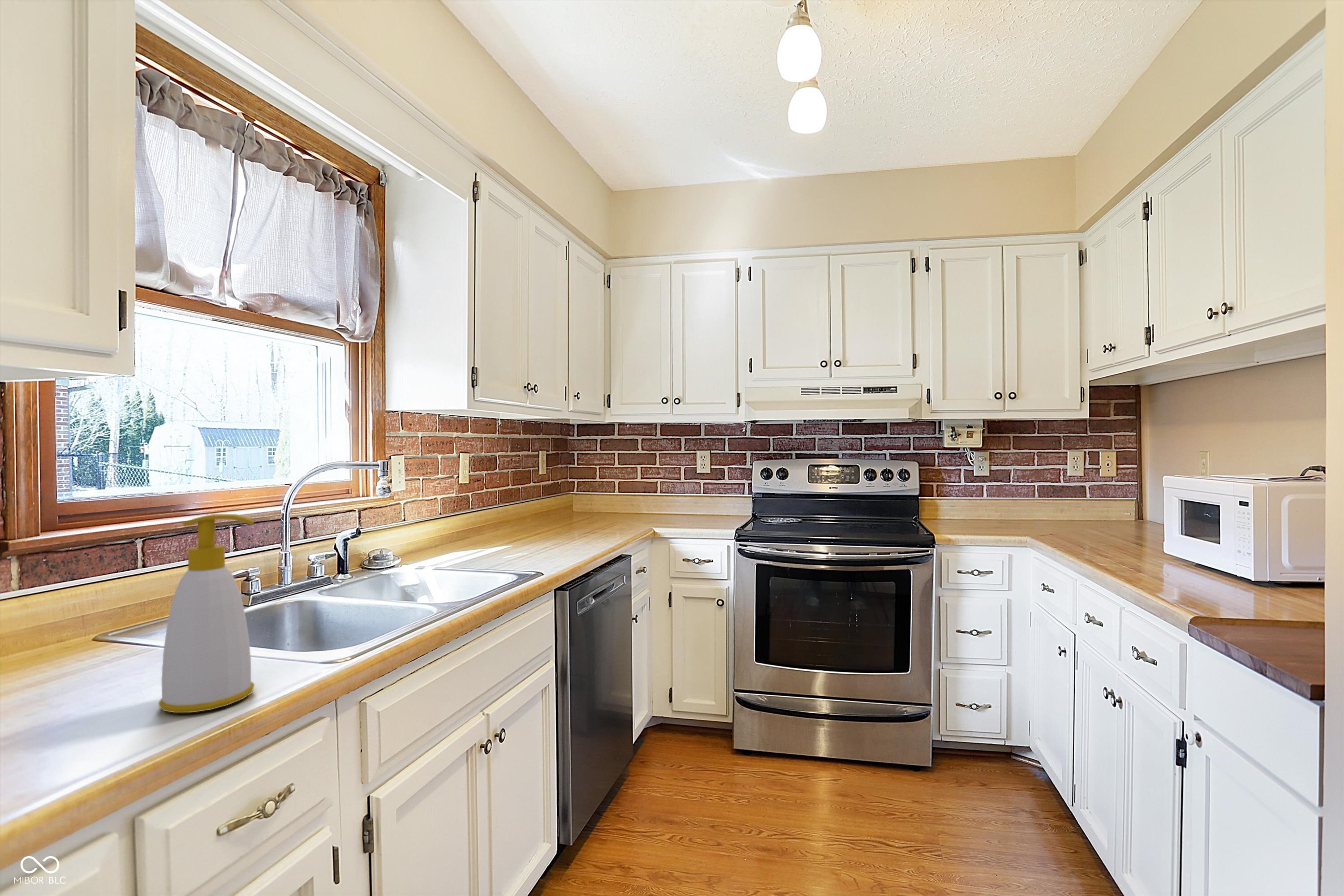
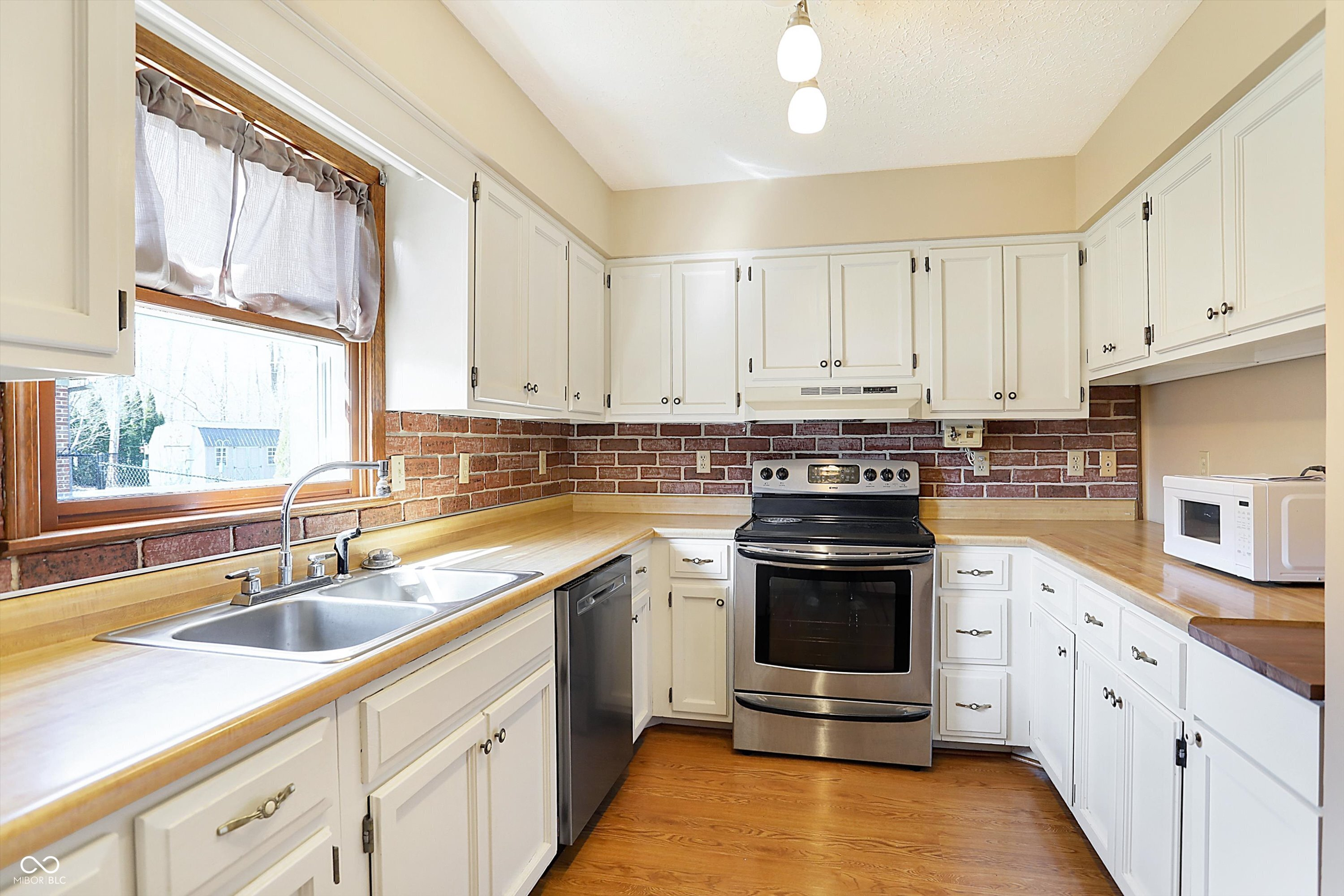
- soap bottle [158,513,255,713]
